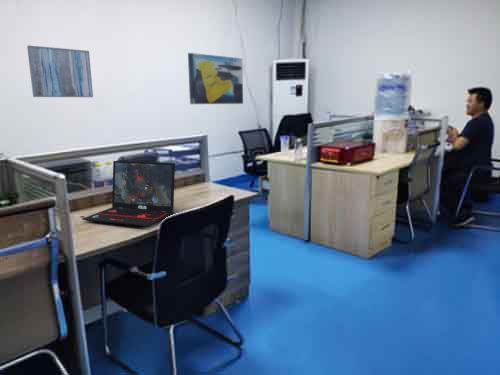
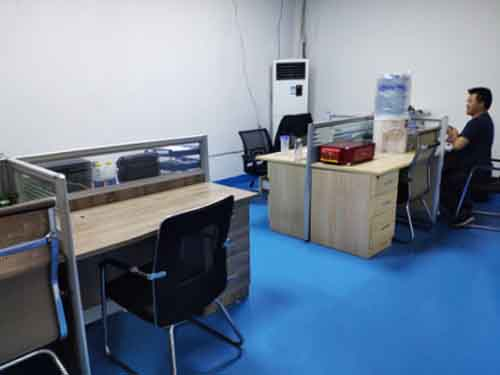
- wall art [187,52,244,105]
- wall art [26,45,94,98]
- laptop [81,160,176,228]
